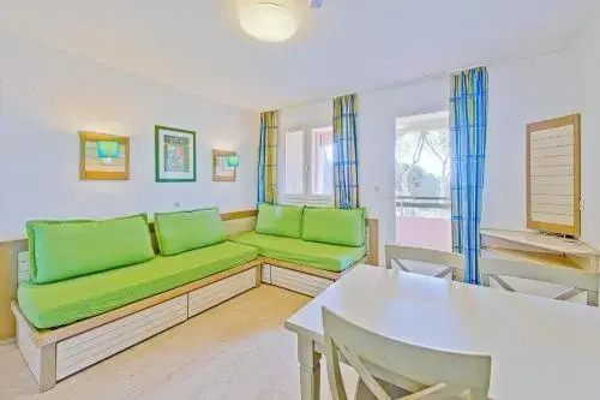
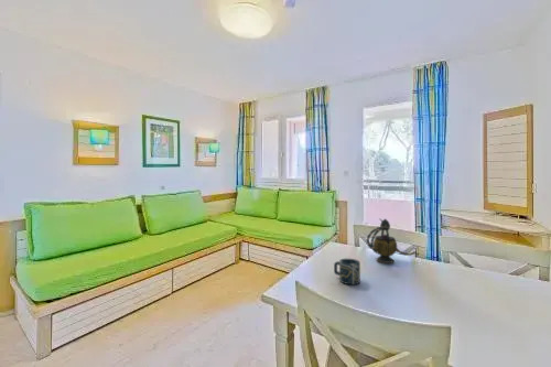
+ teapot [366,217,418,265]
+ cup [333,258,361,285]
